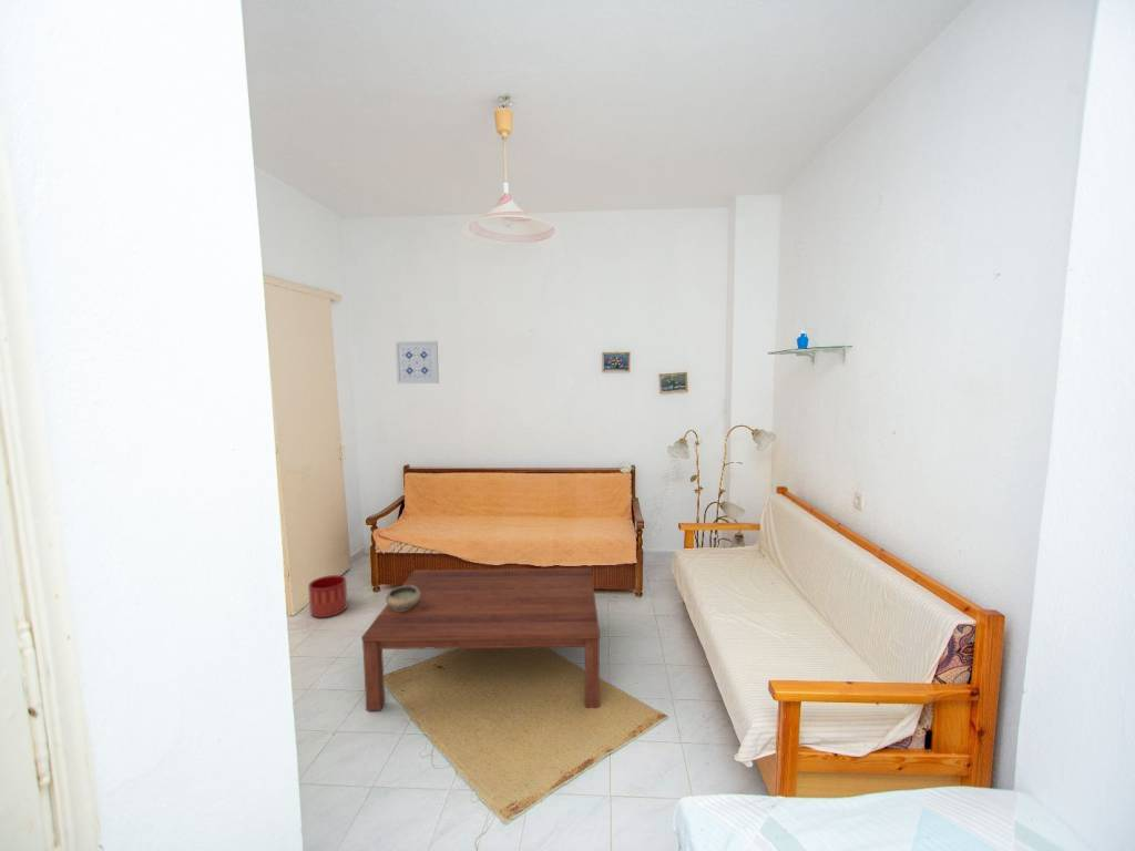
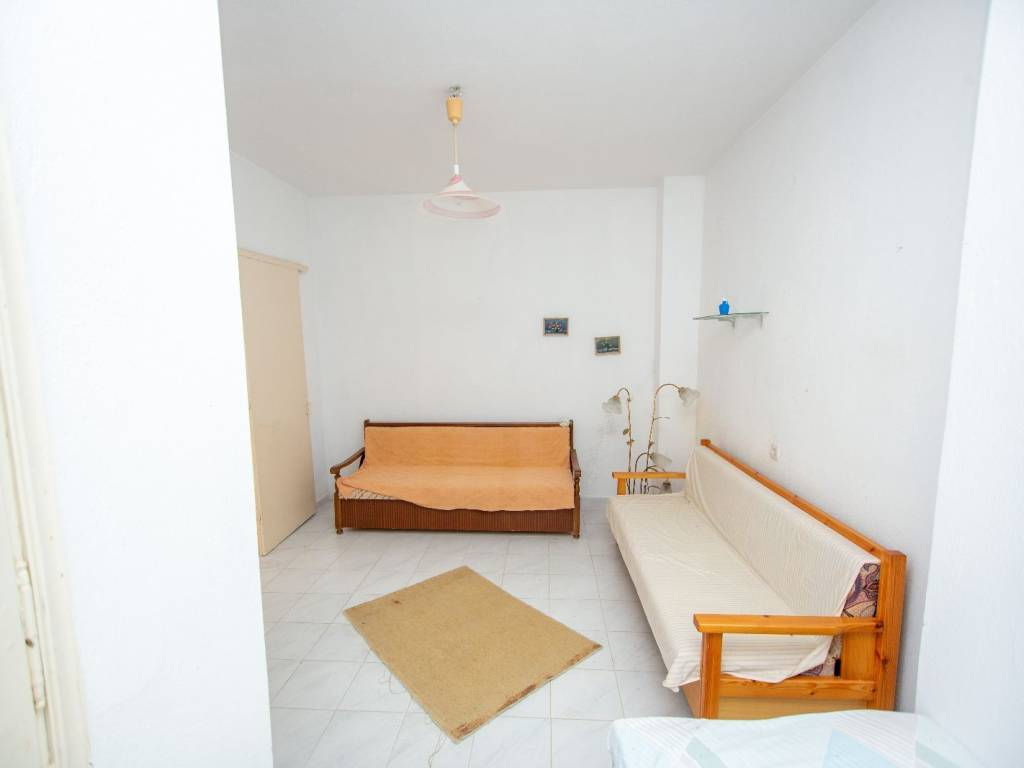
- ceramic bowl [385,585,420,612]
- wall art [395,340,440,385]
- planter [307,574,349,618]
- coffee table [360,567,601,711]
